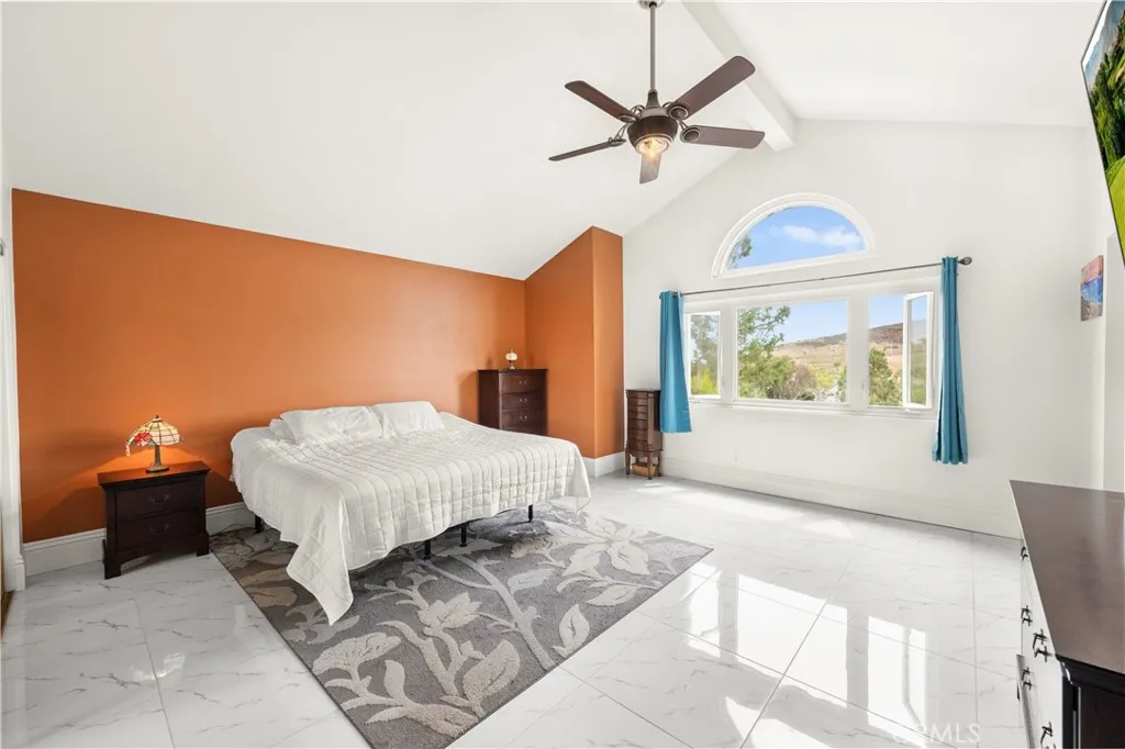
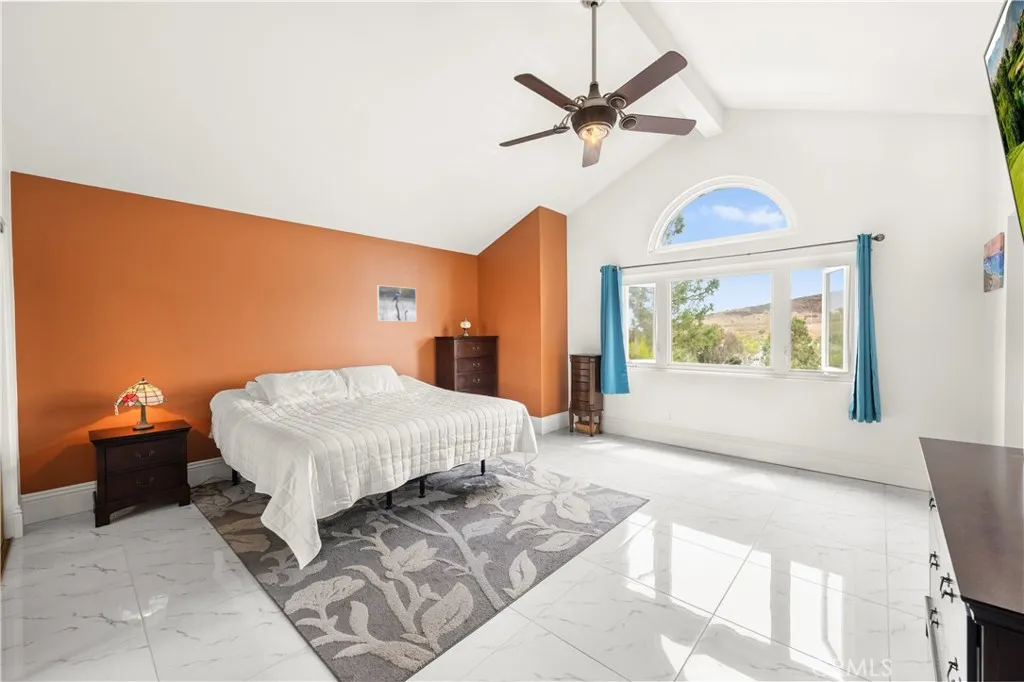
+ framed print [376,284,417,323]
